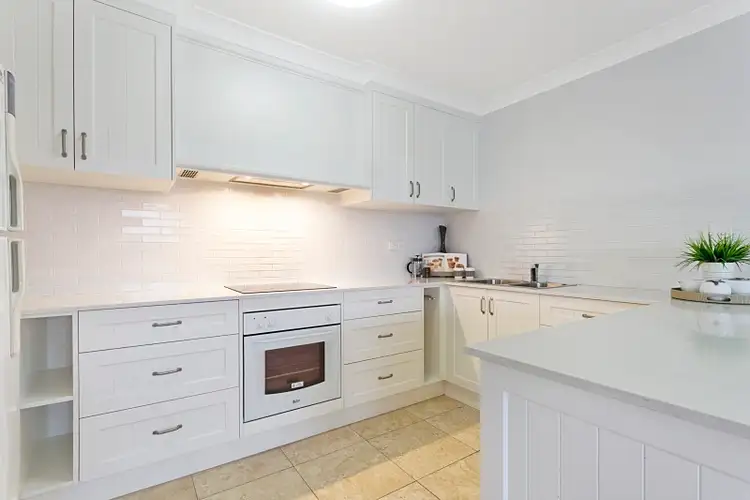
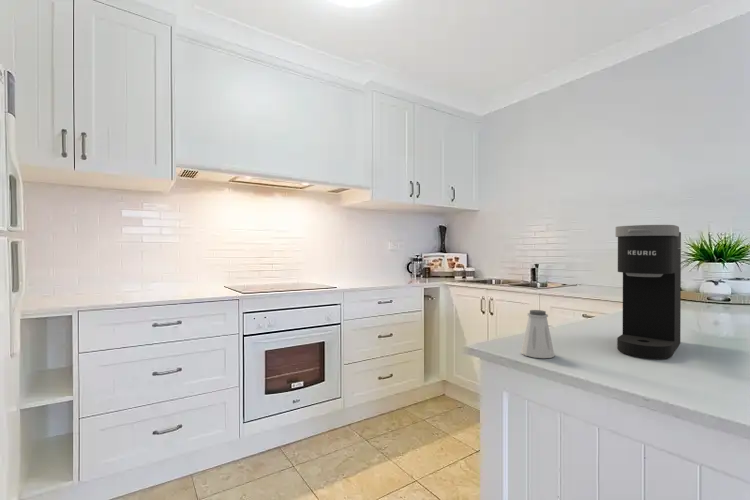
+ coffee maker [615,224,682,360]
+ saltshaker [520,309,555,359]
